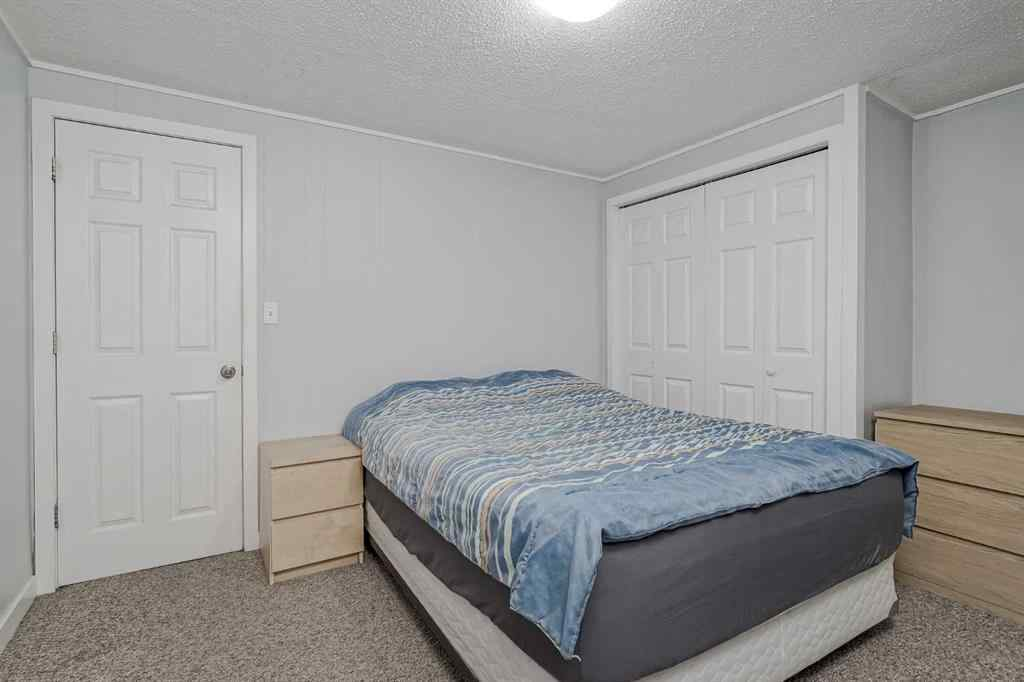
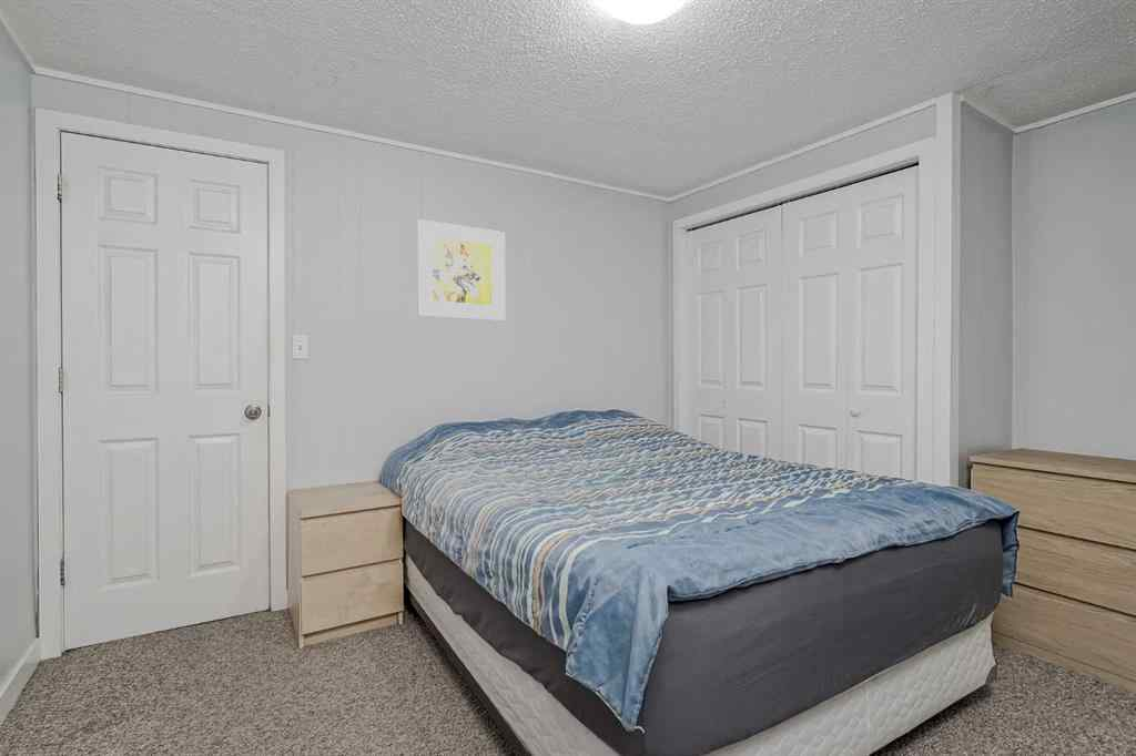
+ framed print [416,218,506,321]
